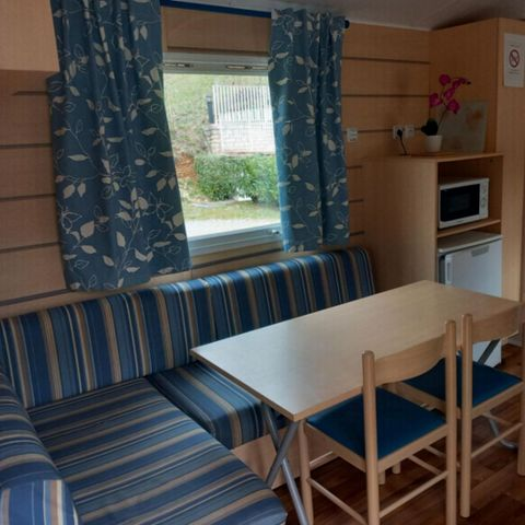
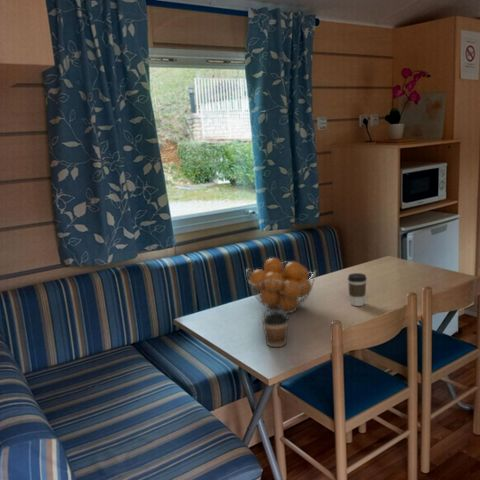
+ coffee cup [261,310,290,348]
+ coffee cup [347,272,368,307]
+ fruit basket [245,257,317,314]
